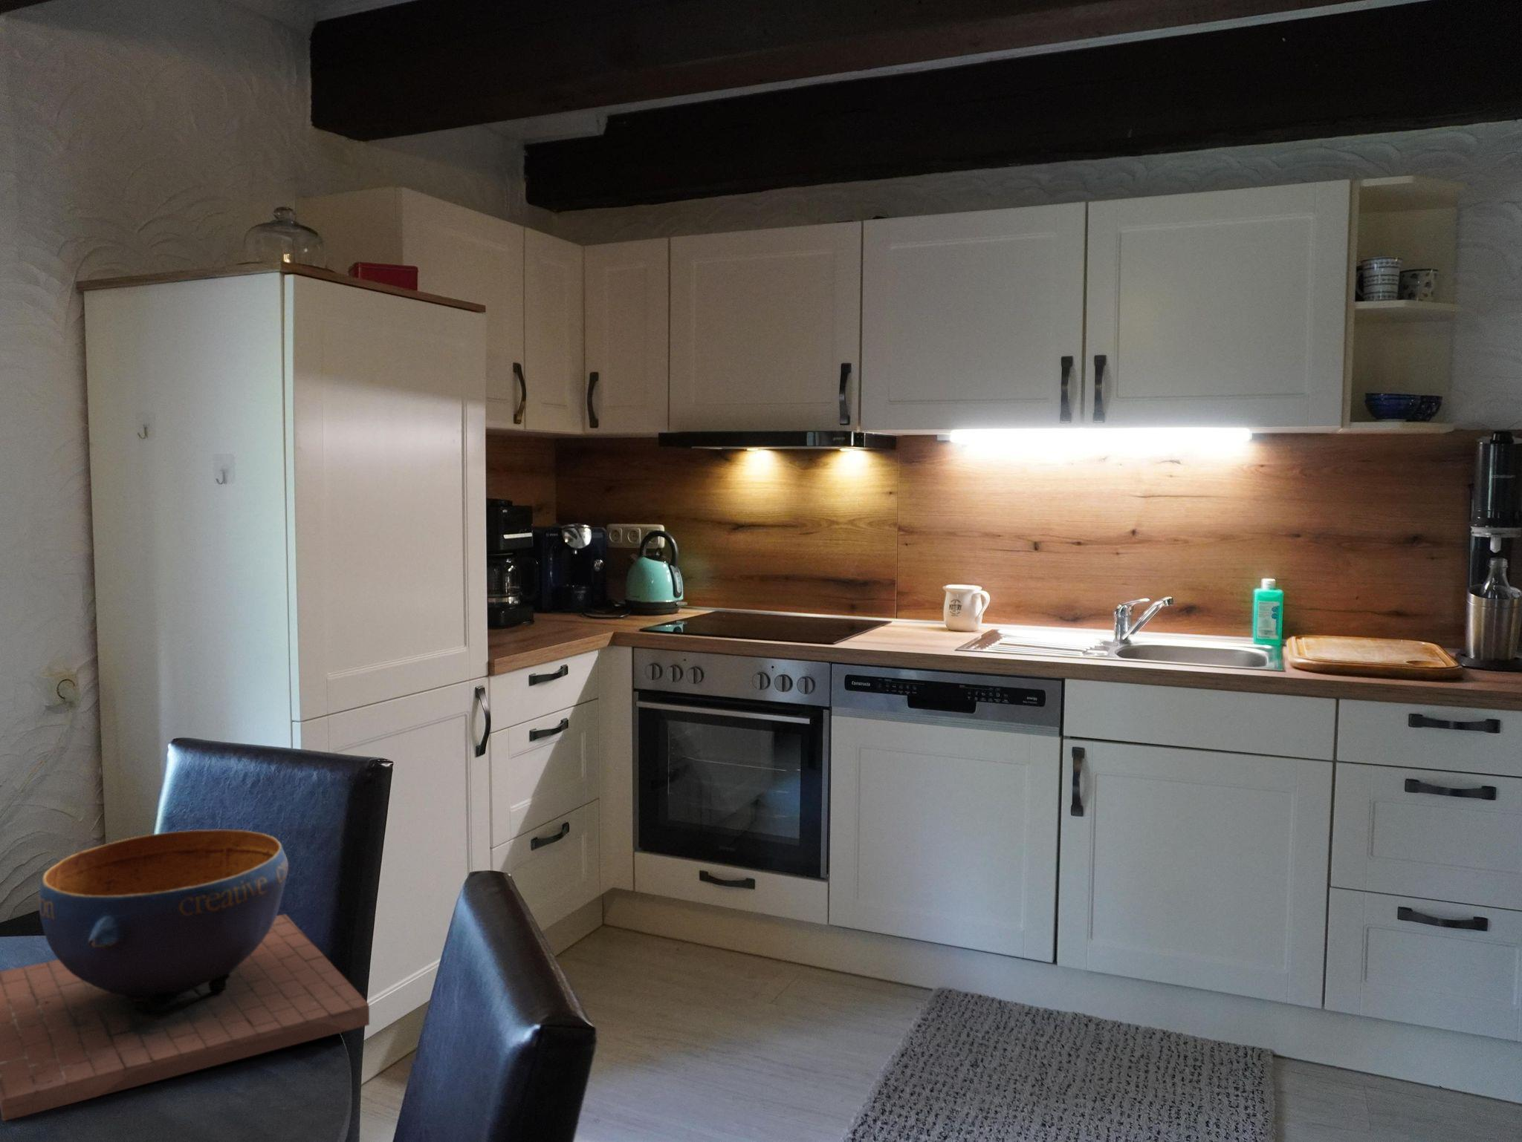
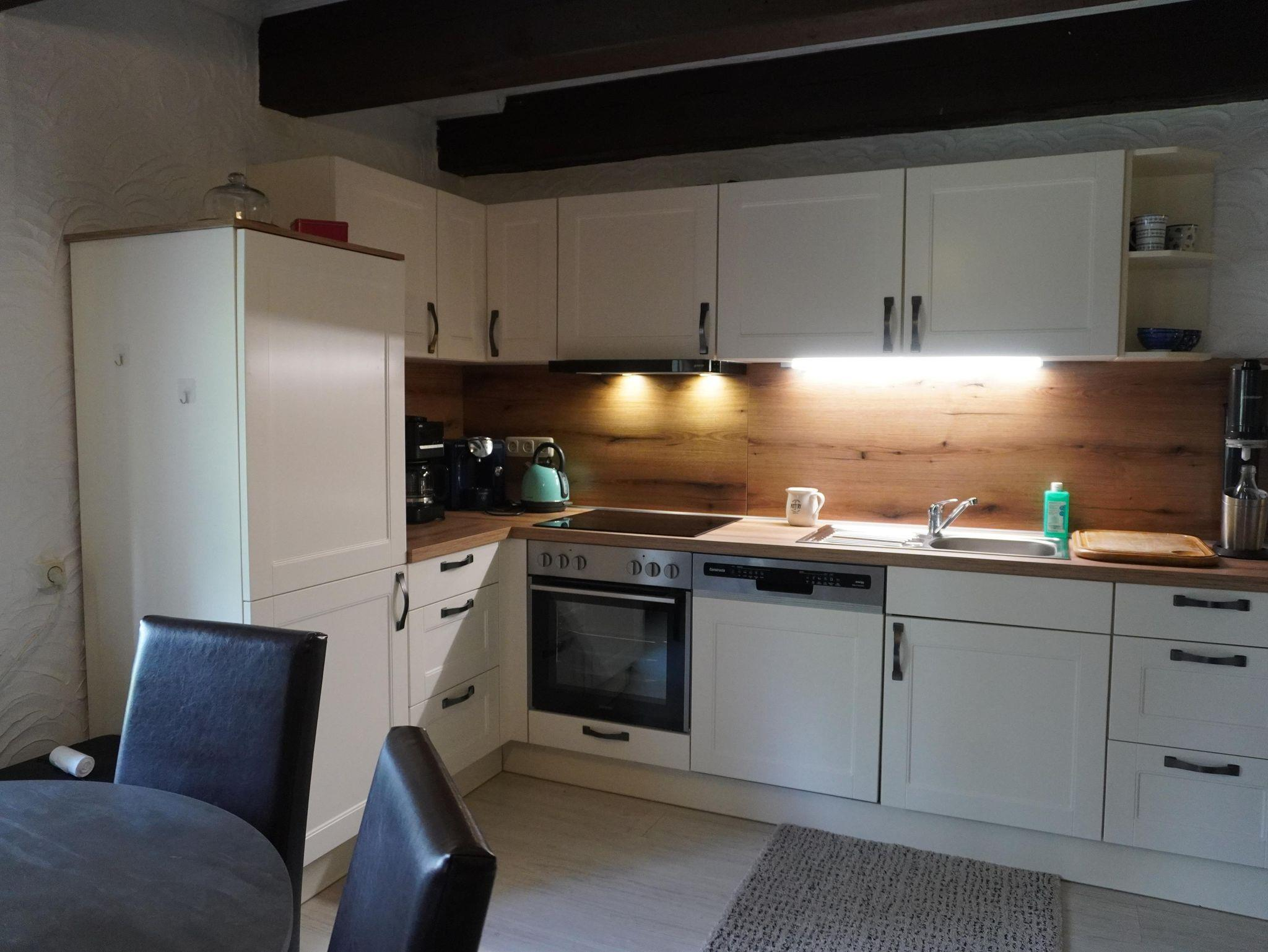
- decorative bowl [0,829,370,1122]
